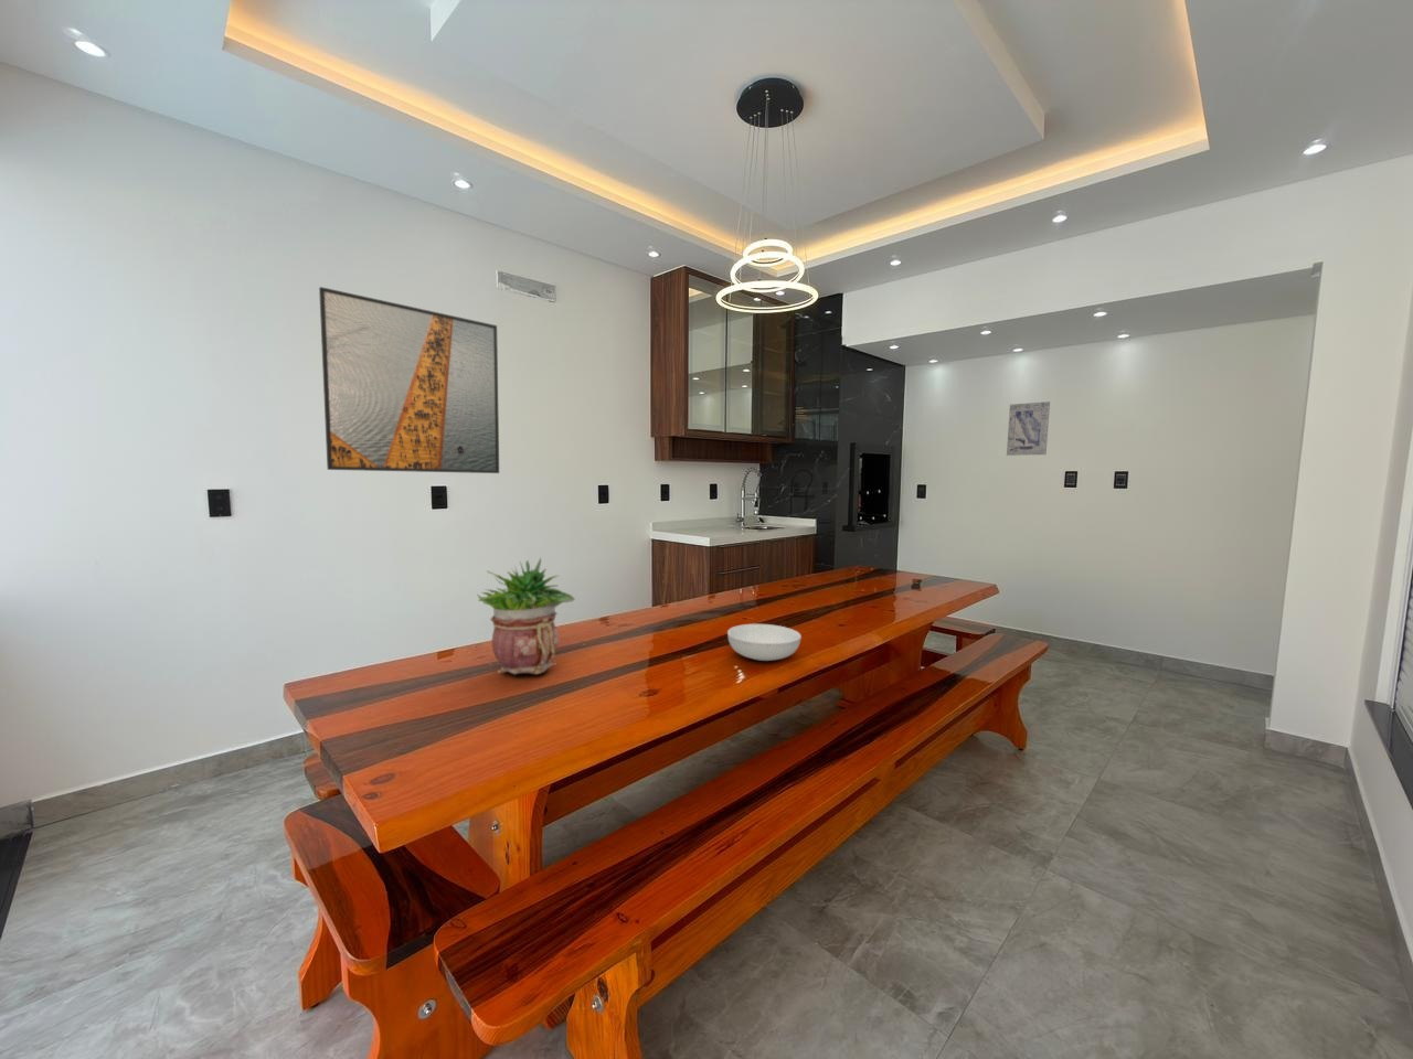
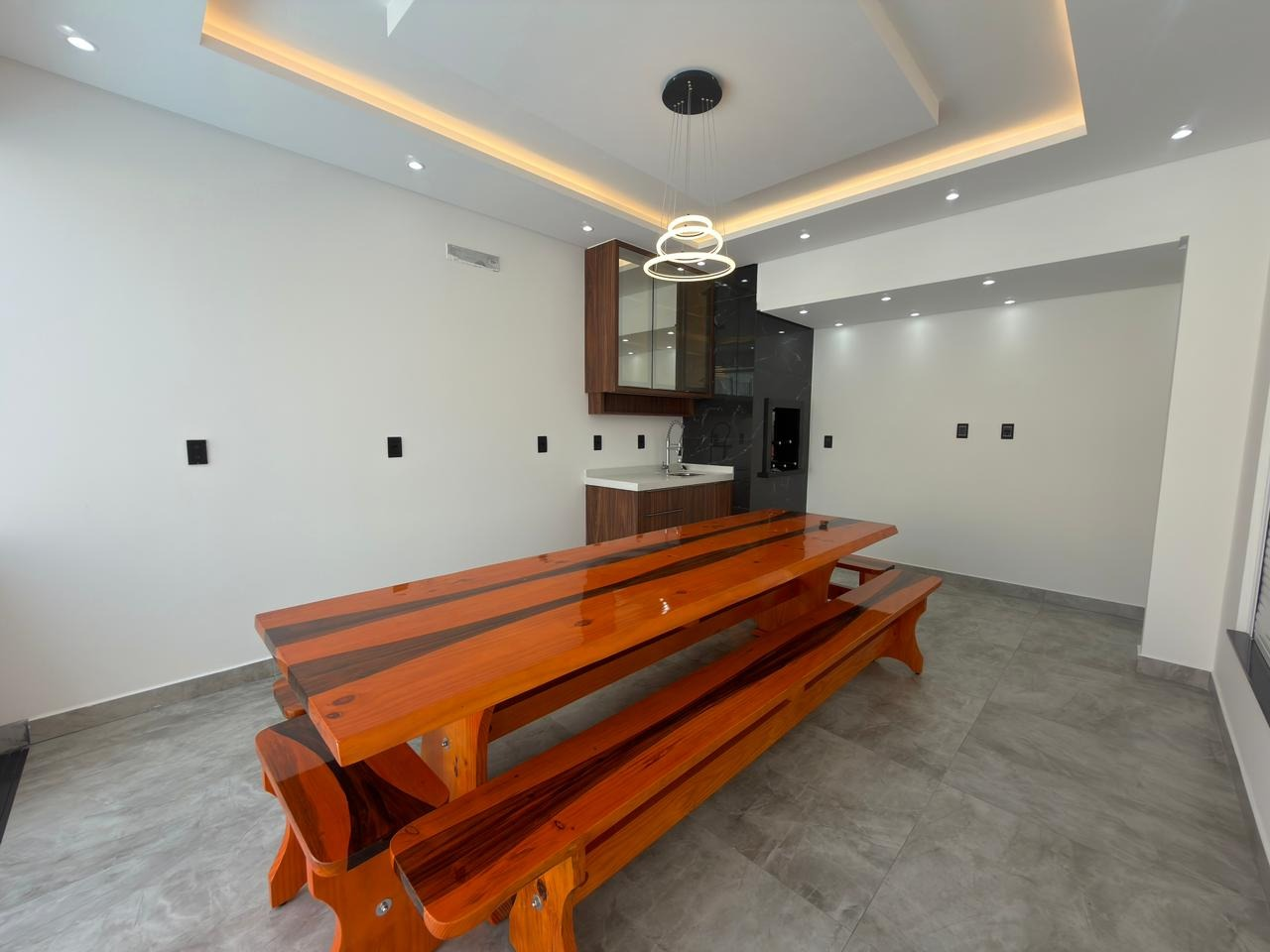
- wall art [1006,400,1051,457]
- serving bowl [727,623,802,662]
- potted plant [477,556,576,676]
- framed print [318,286,500,474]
